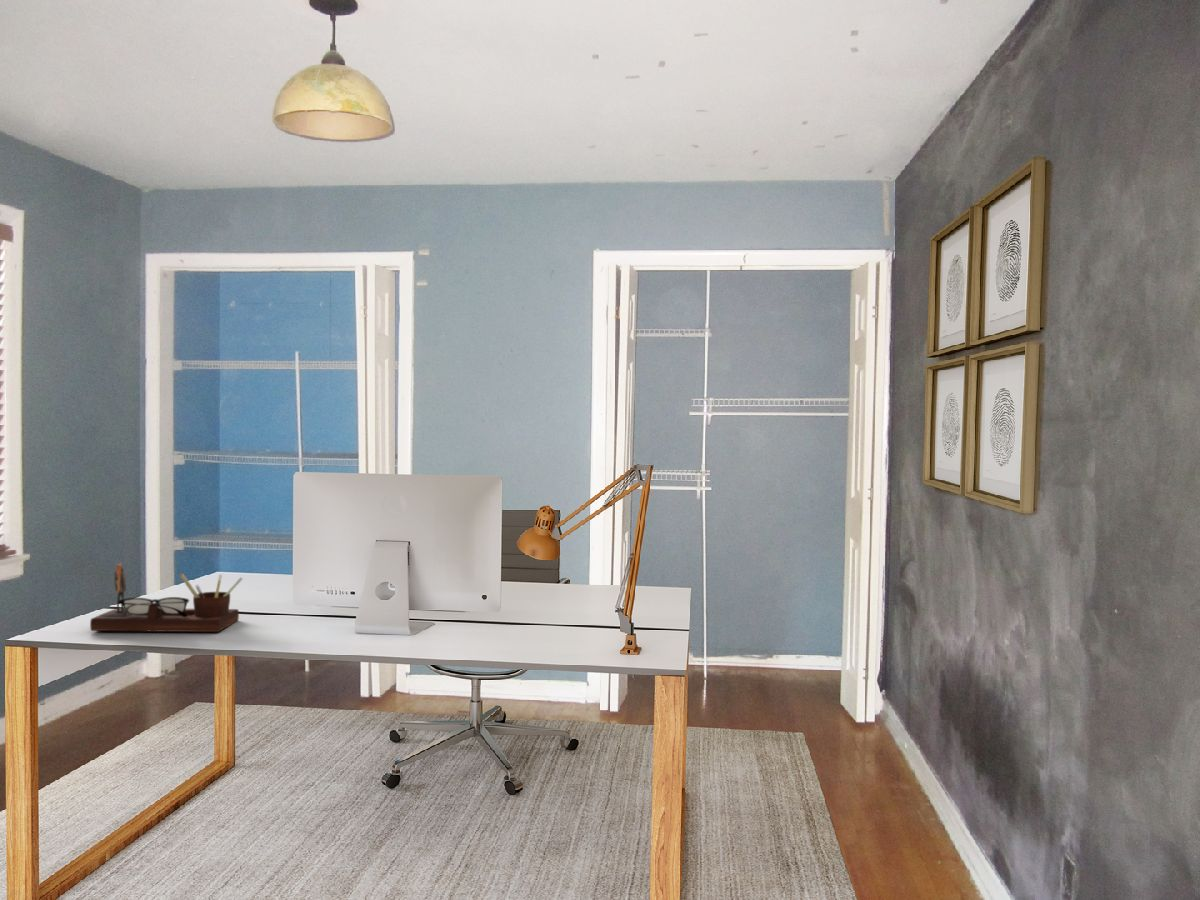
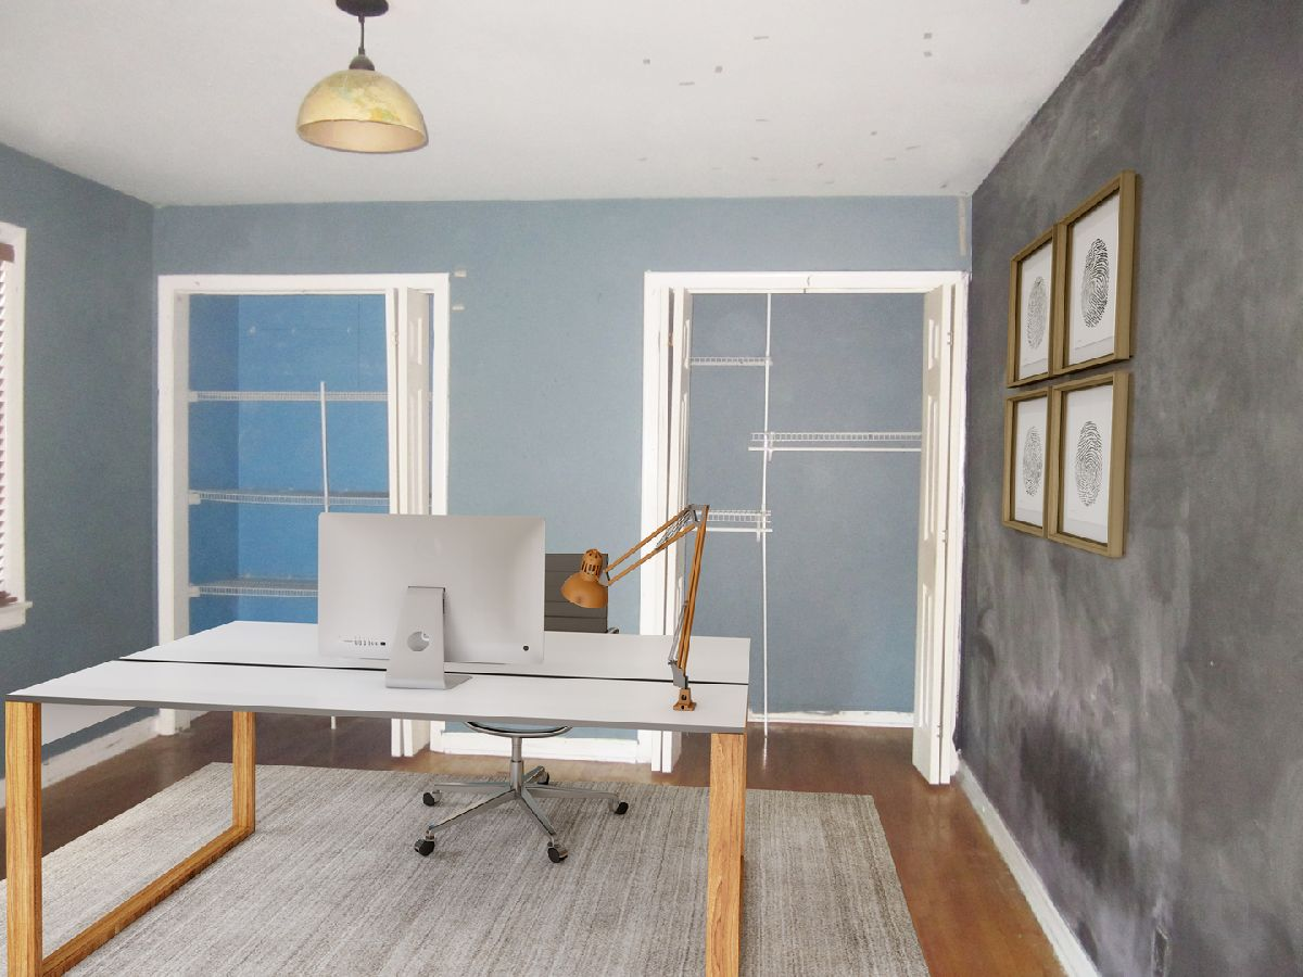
- desk organizer [89,563,244,633]
